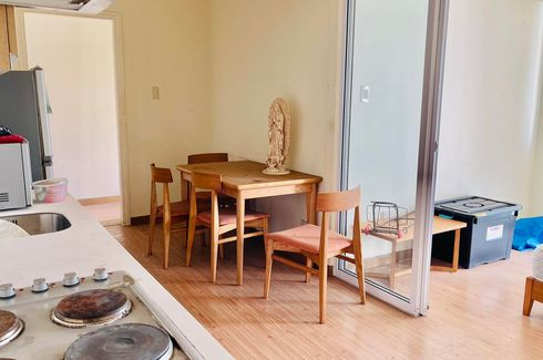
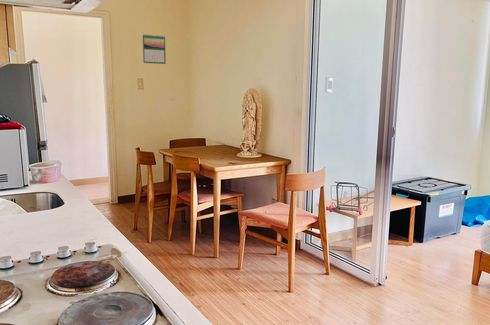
+ calendar [142,33,167,65]
